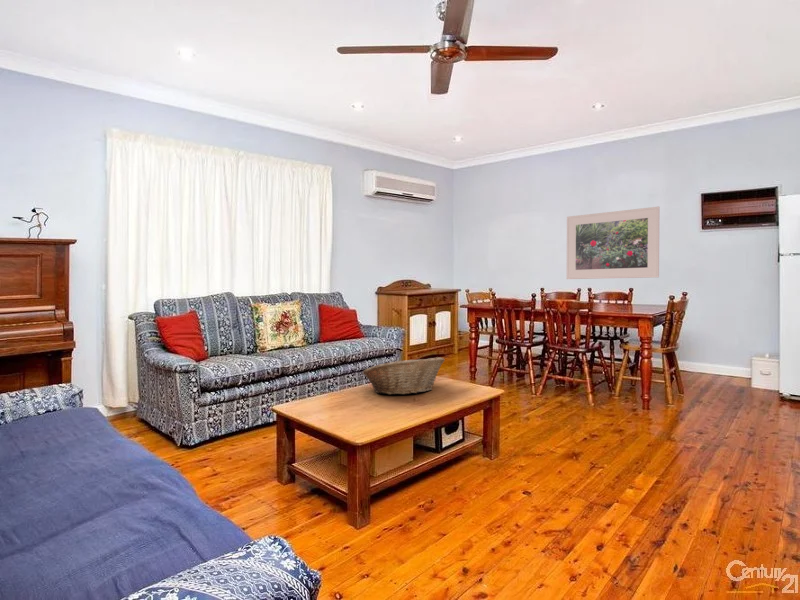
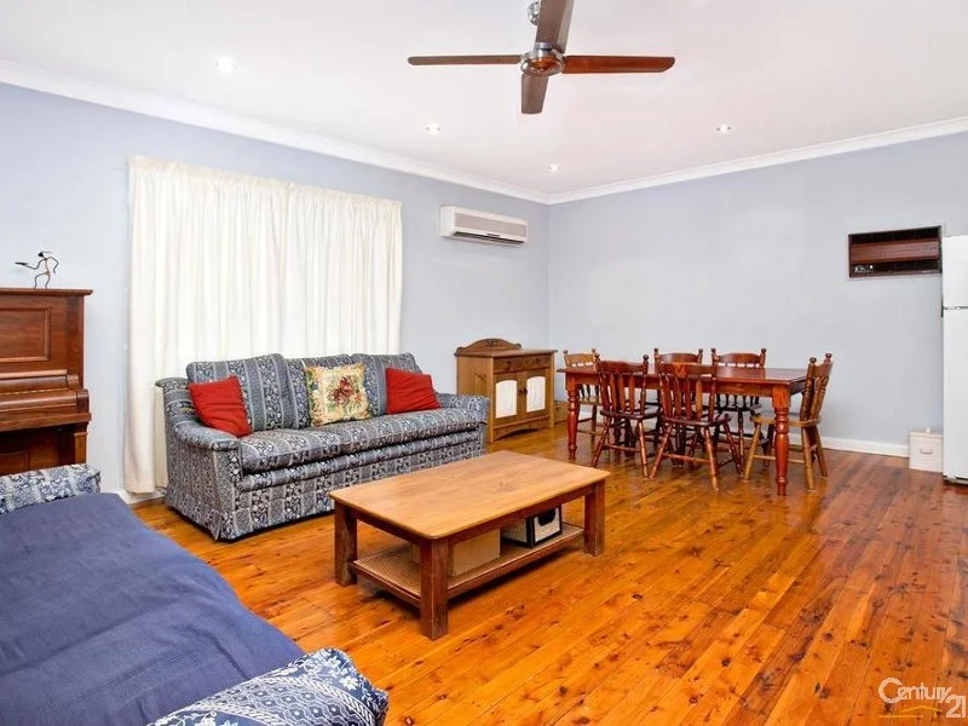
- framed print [566,206,661,280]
- fruit basket [362,356,445,395]
